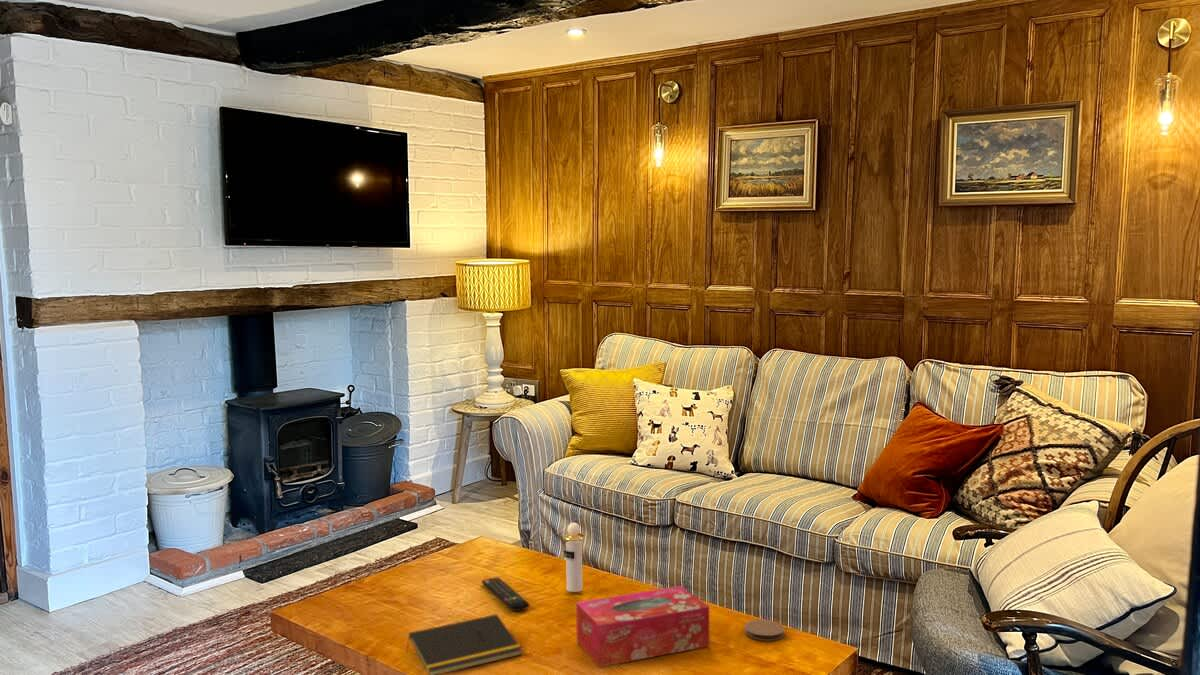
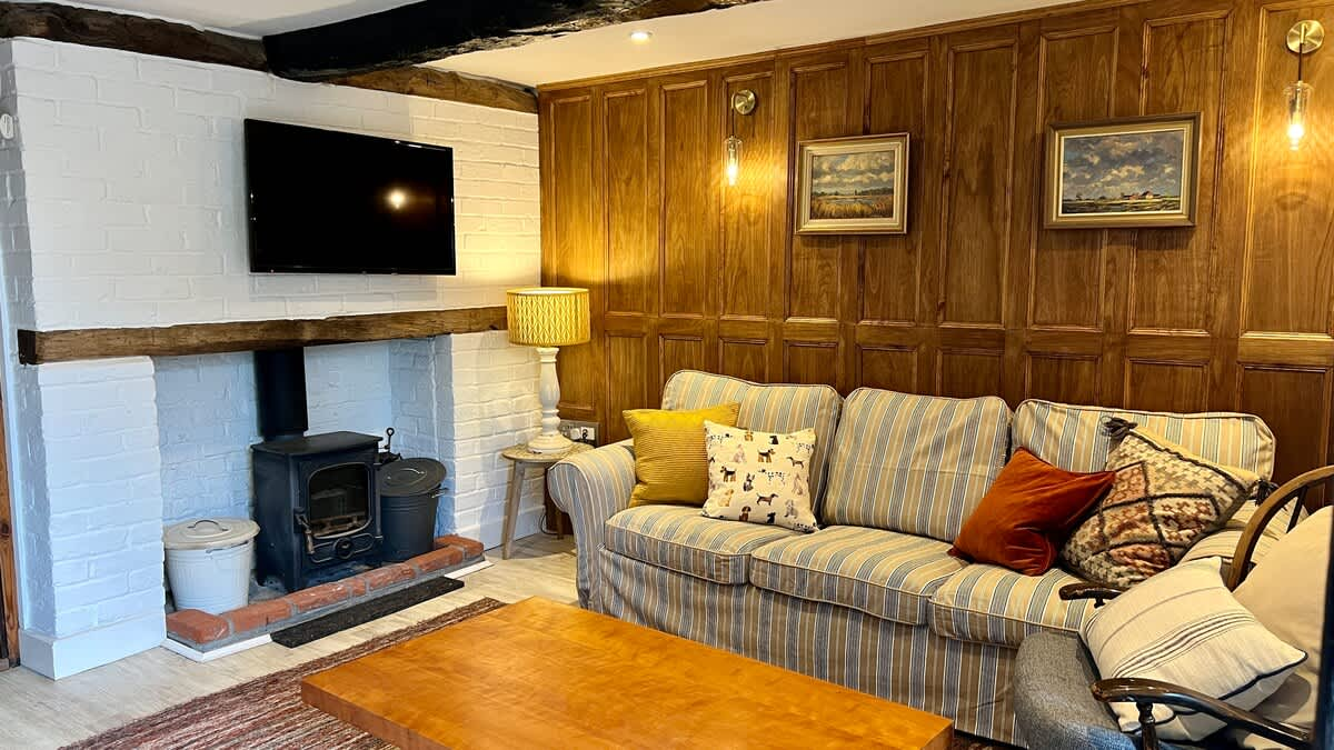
- coaster [744,619,786,642]
- notepad [406,613,523,675]
- tissue box [575,585,710,668]
- remote control [481,577,530,612]
- perfume bottle [563,522,585,593]
